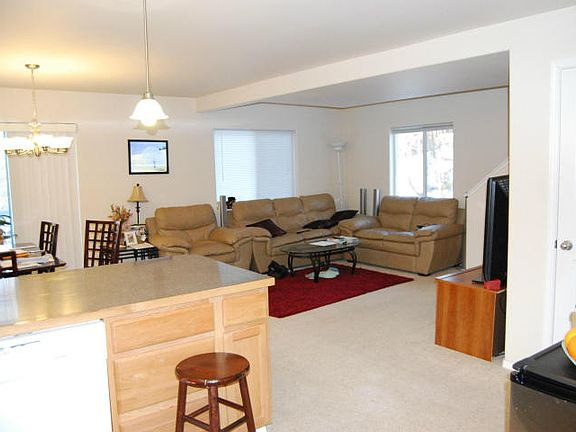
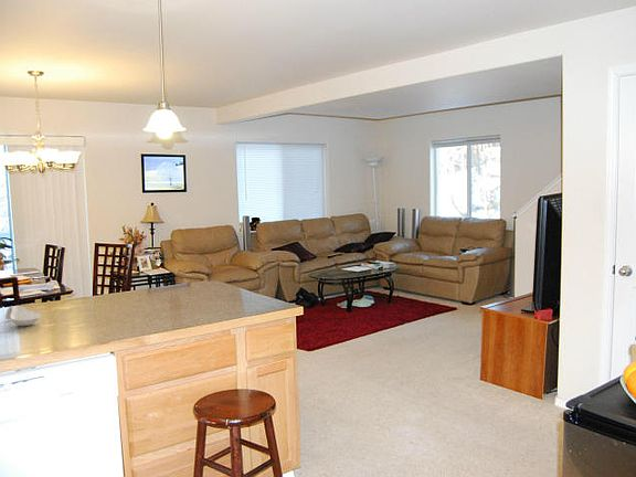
+ spoon rest [4,305,41,327]
